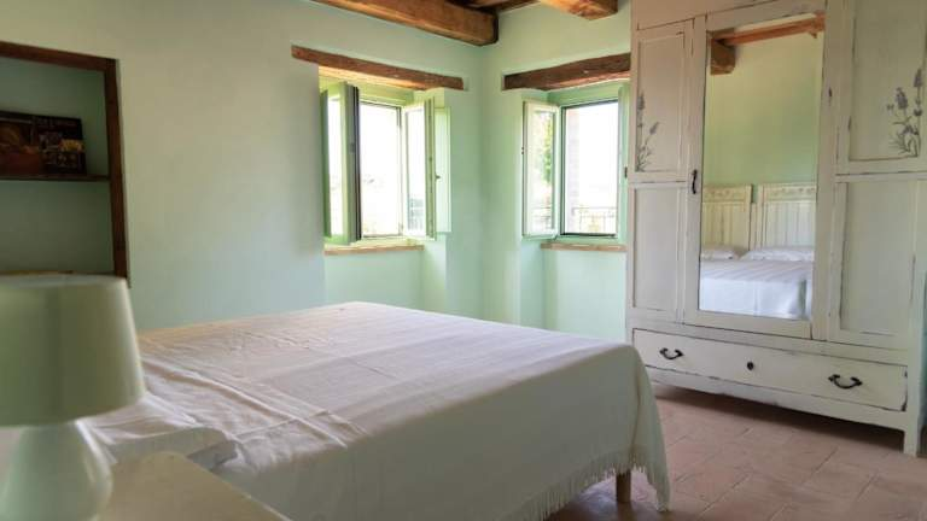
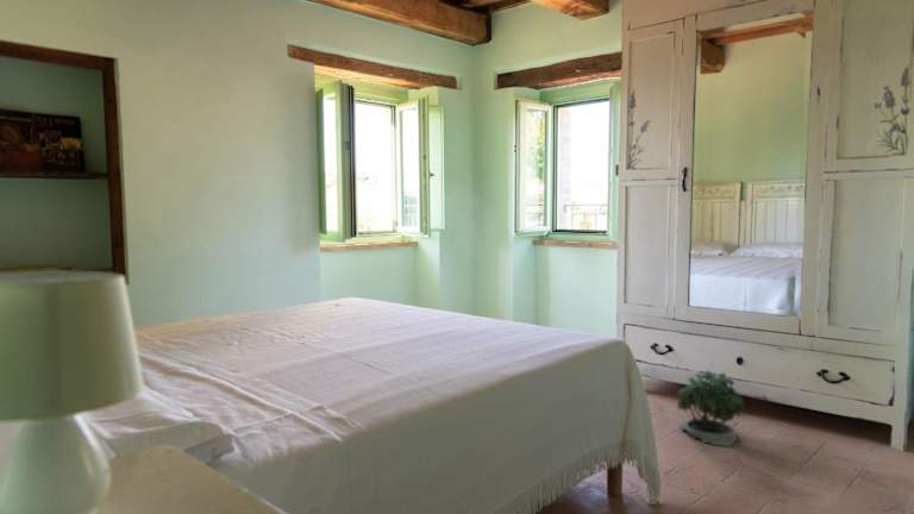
+ potted plant [676,362,746,447]
